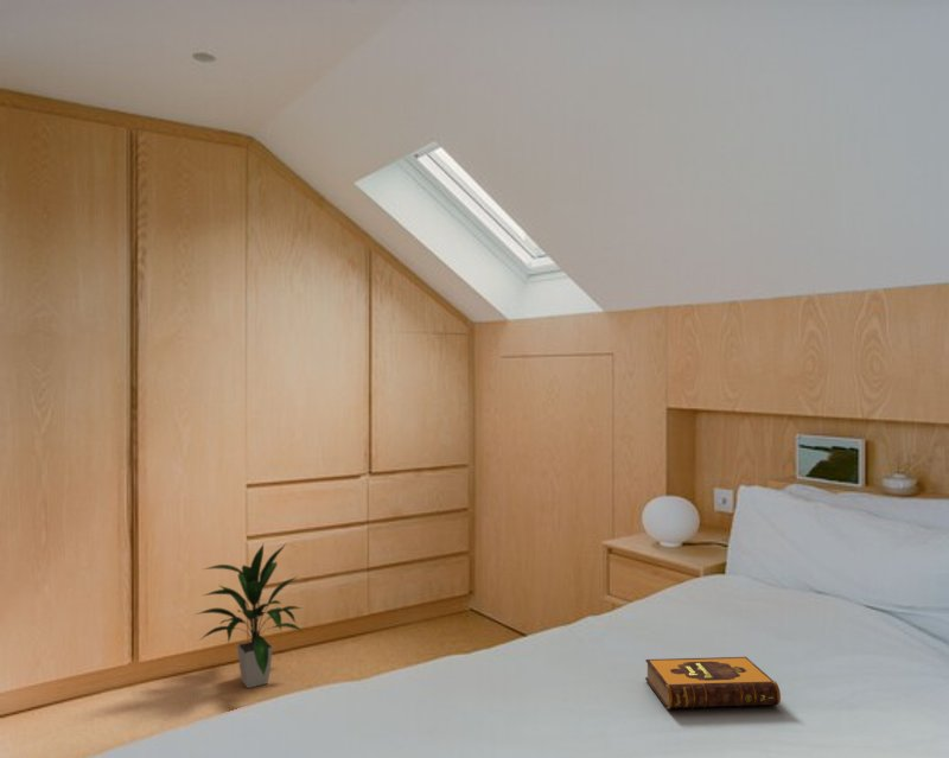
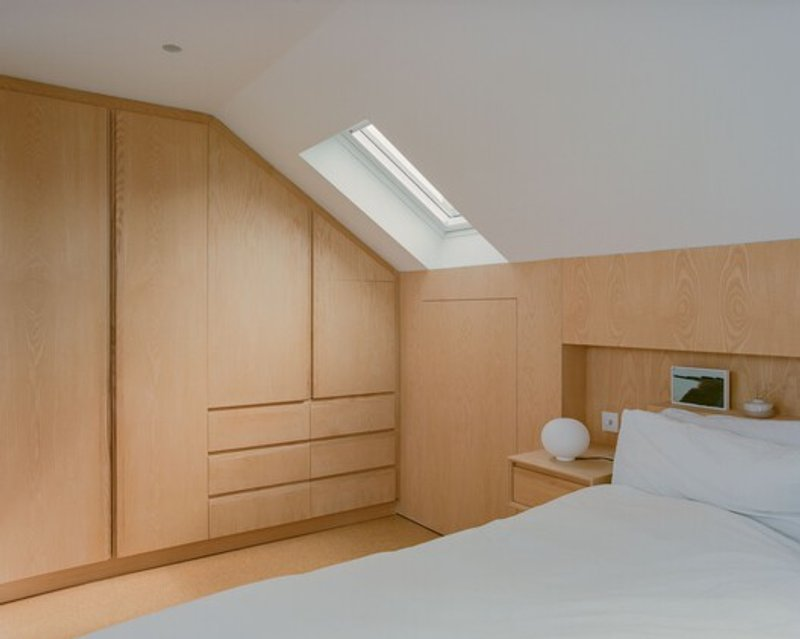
- indoor plant [195,543,306,689]
- hardback book [644,656,782,711]
